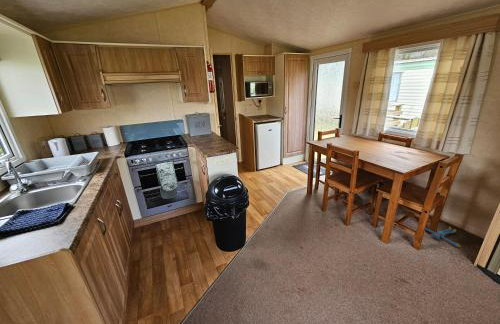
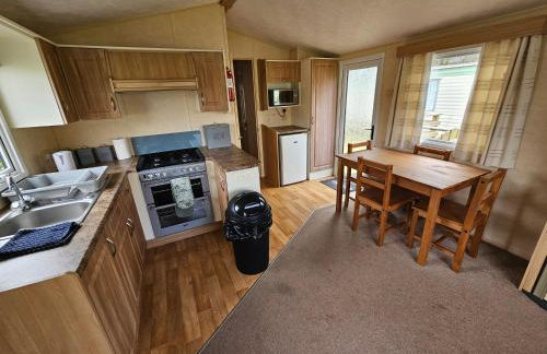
- plush toy [424,226,461,248]
